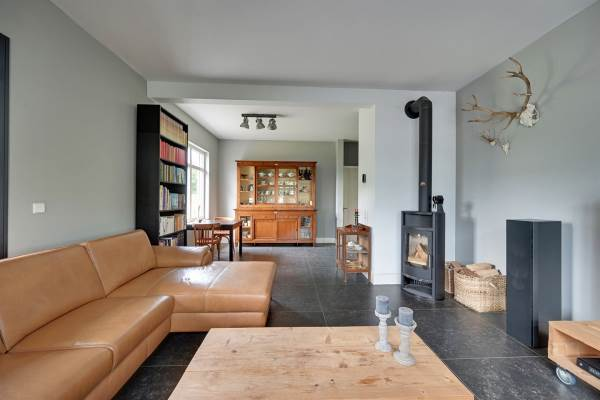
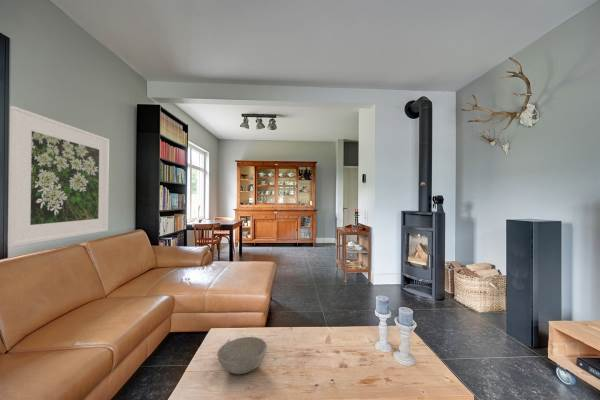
+ bowl [216,336,268,375]
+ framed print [7,105,110,248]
